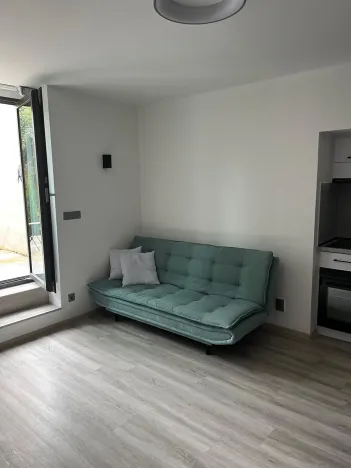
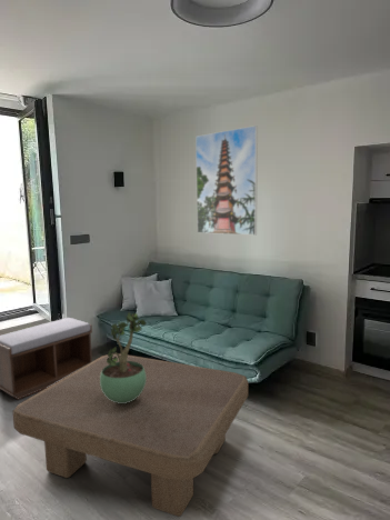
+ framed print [194,124,259,236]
+ potted plant [100,311,148,403]
+ bench [0,317,93,401]
+ coffee table [11,353,249,518]
